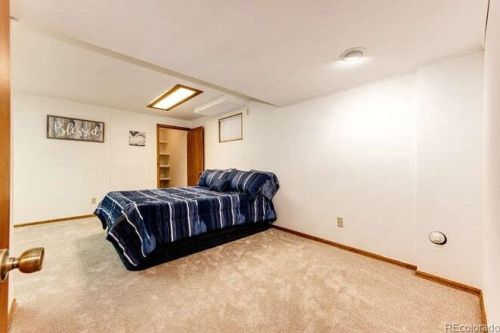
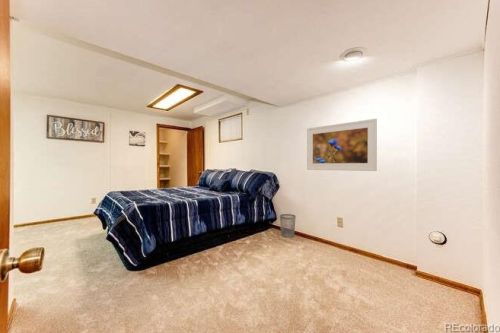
+ wastebasket [279,213,297,238]
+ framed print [306,118,378,172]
